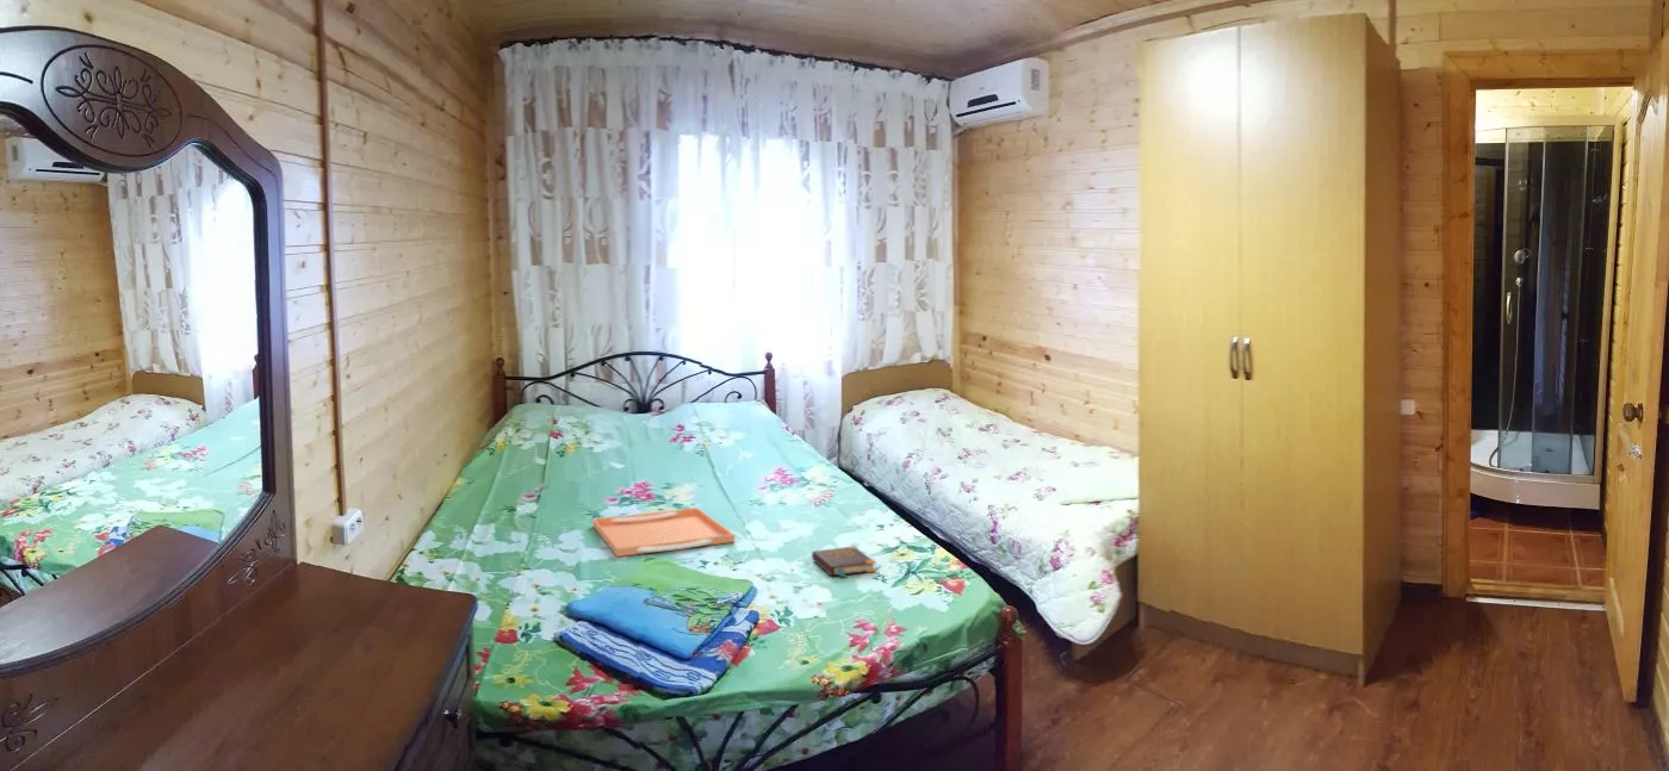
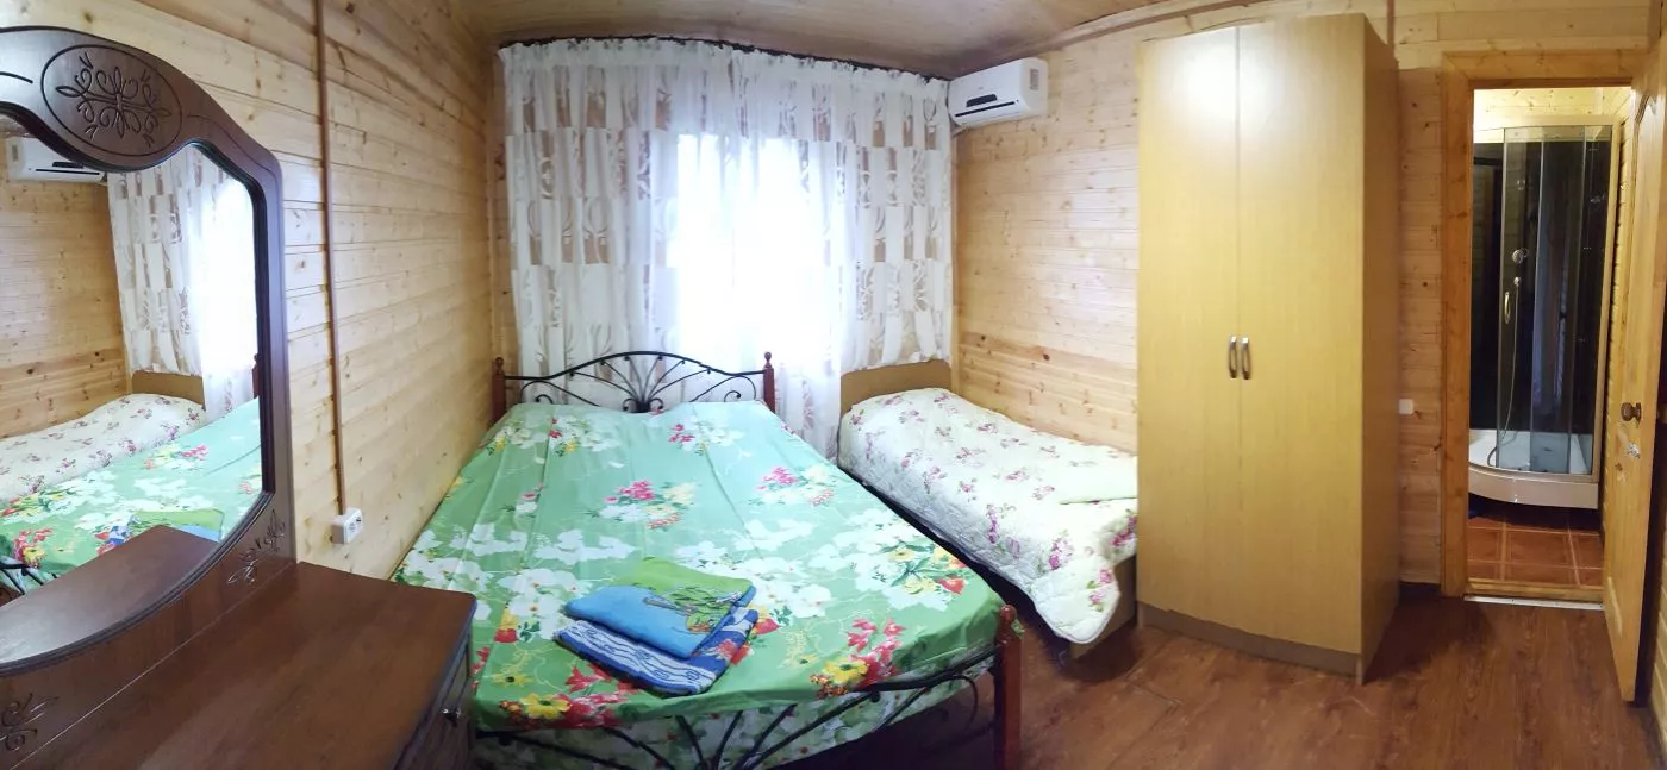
- book [811,545,877,578]
- serving tray [591,506,736,558]
